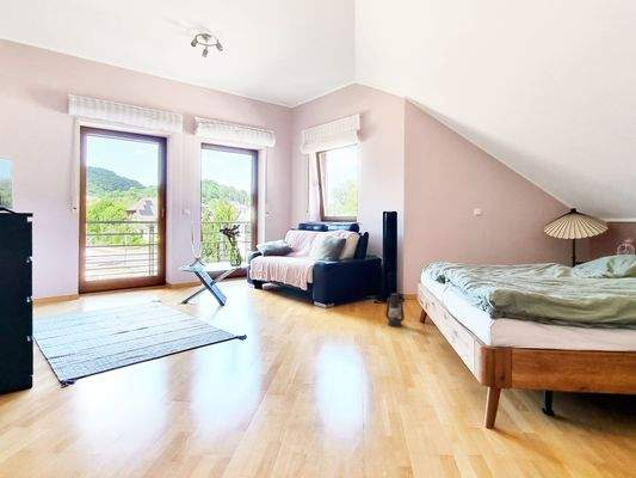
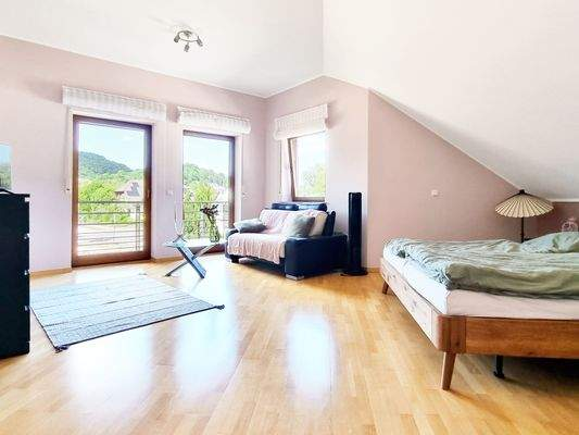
- lantern [383,292,406,327]
